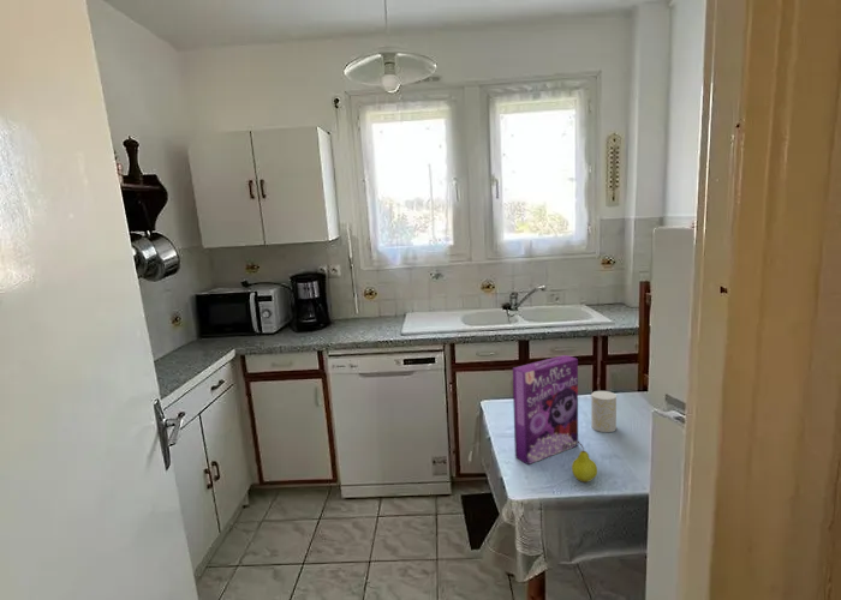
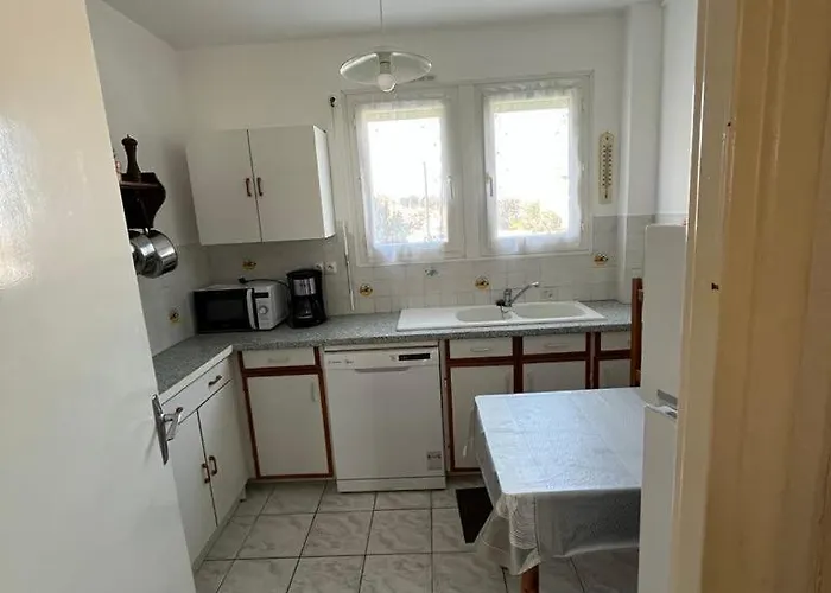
- cereal box [512,354,579,466]
- cup [590,390,618,433]
- fruit [571,440,598,484]
